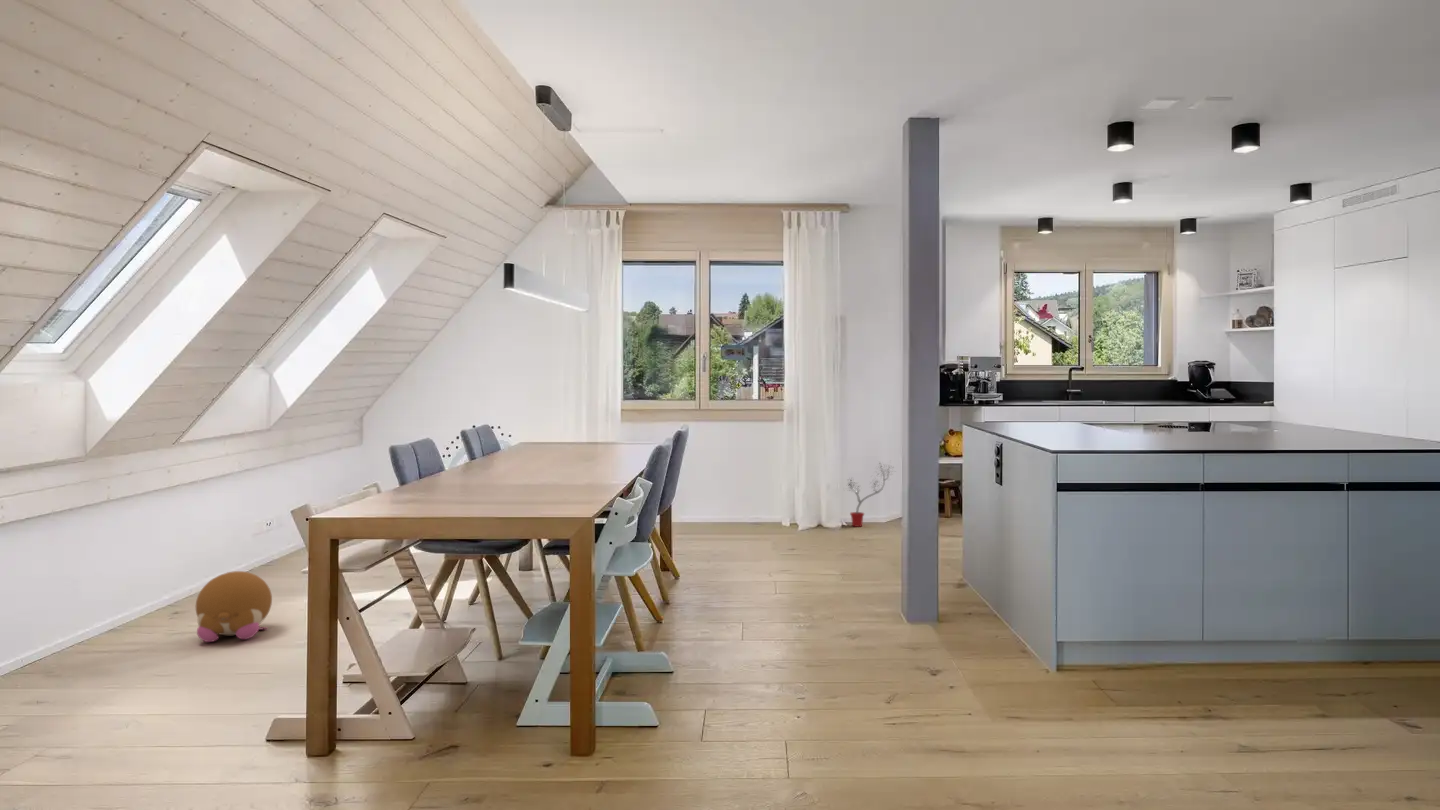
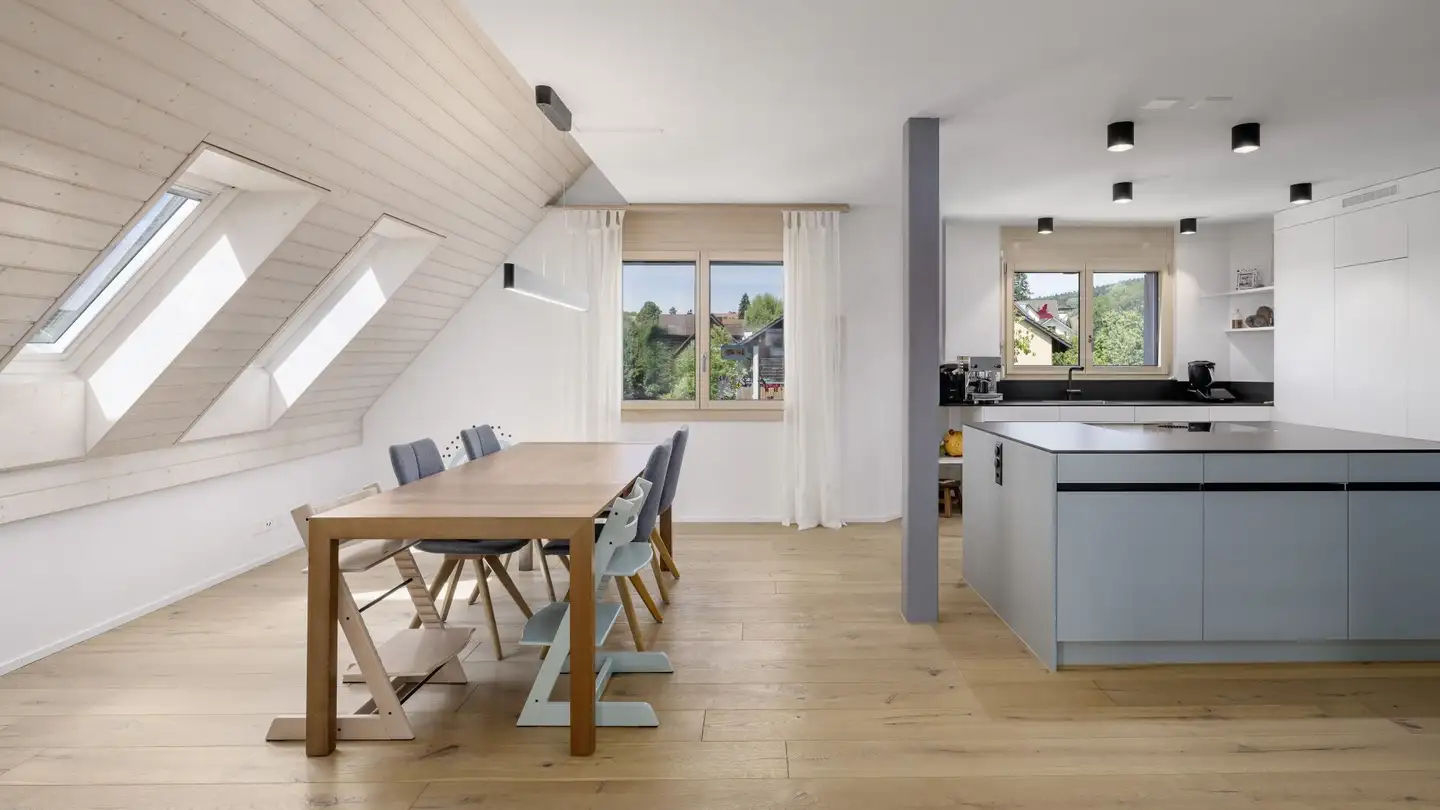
- plush toy [195,570,273,643]
- potted tree [843,461,896,528]
